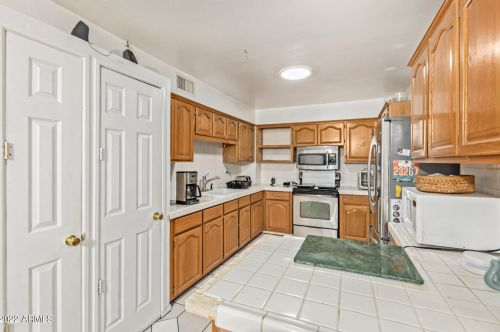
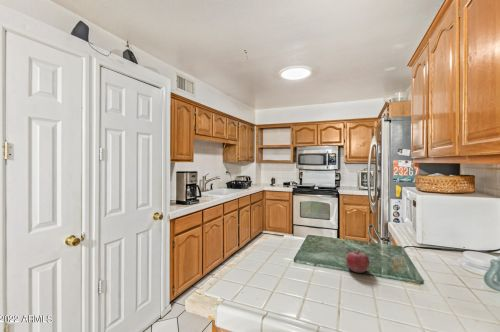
+ fruit [345,249,371,274]
